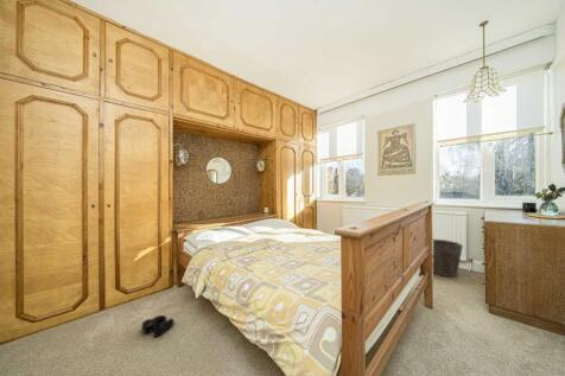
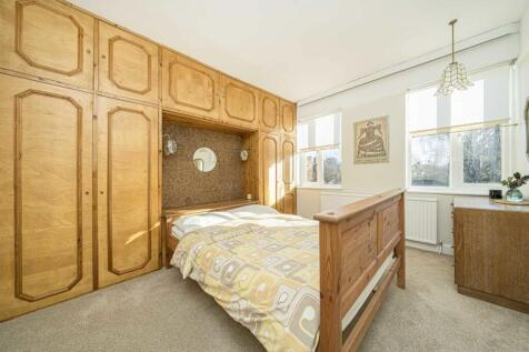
- waste bin [432,238,464,278]
- boots [141,314,176,338]
